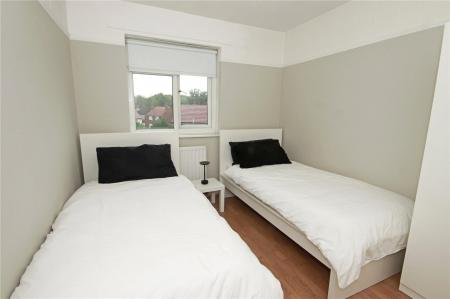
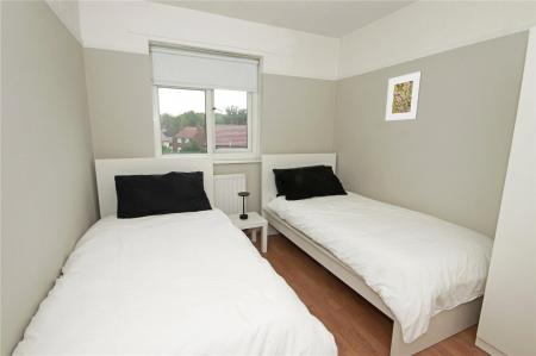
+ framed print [385,70,423,121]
